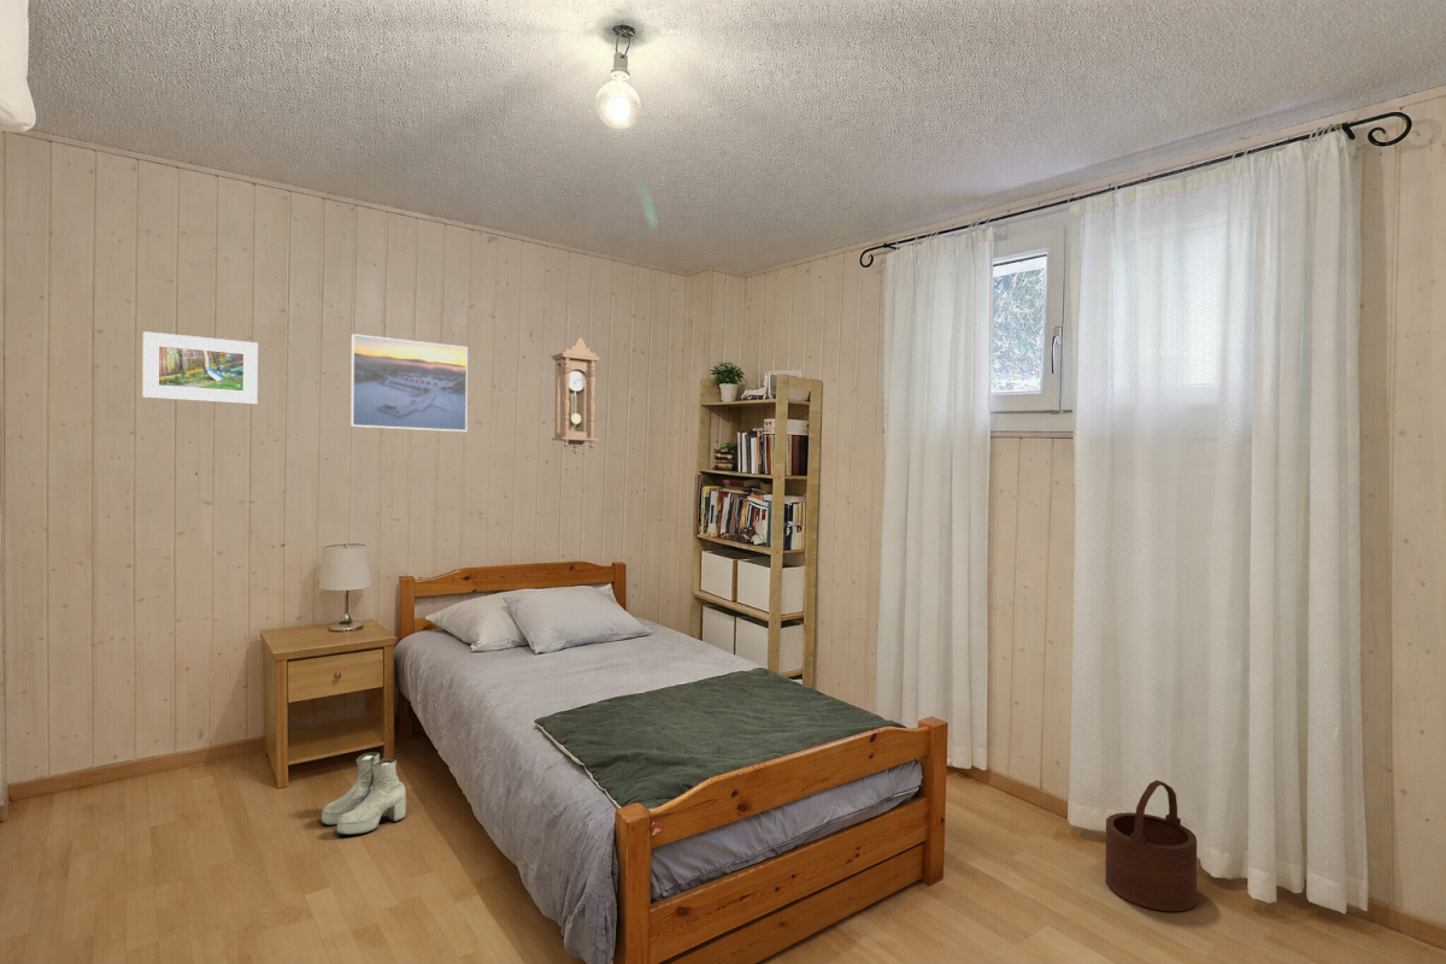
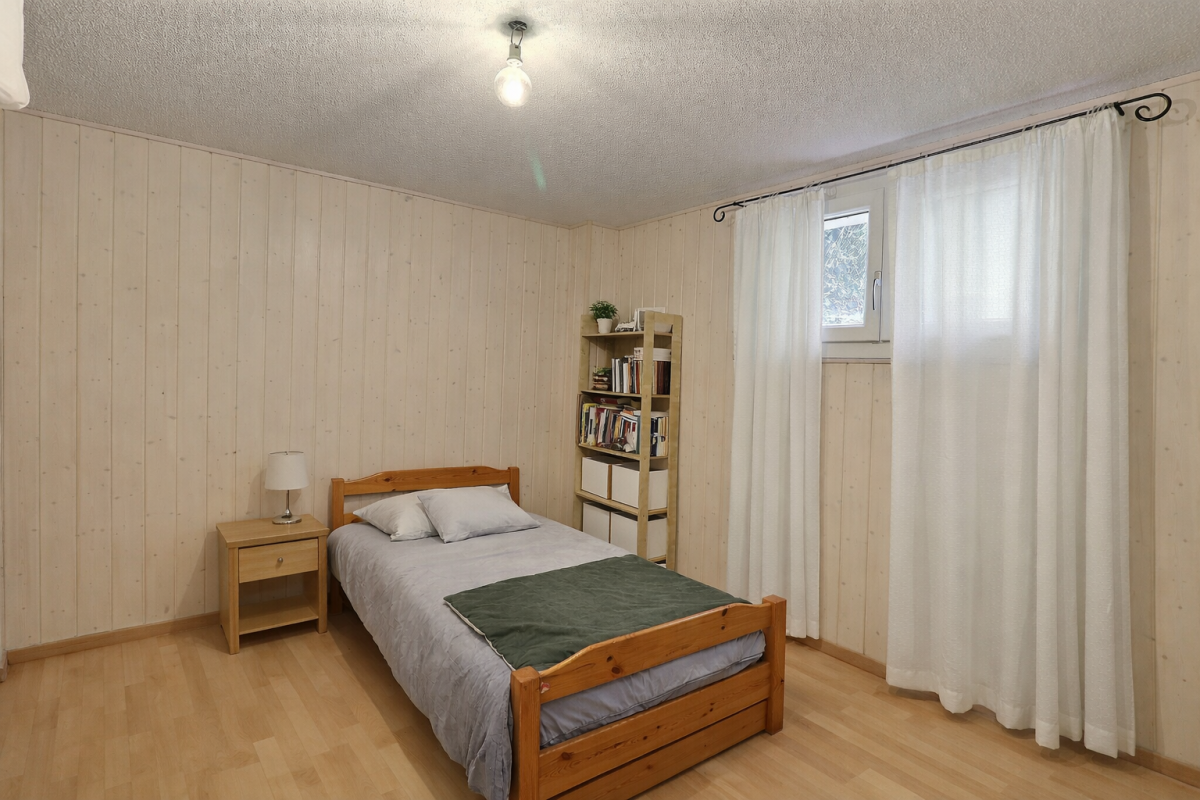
- wooden bucket [1104,778,1198,912]
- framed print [141,330,259,405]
- pendulum clock [551,336,601,455]
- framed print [349,333,469,433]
- boots [321,752,407,835]
